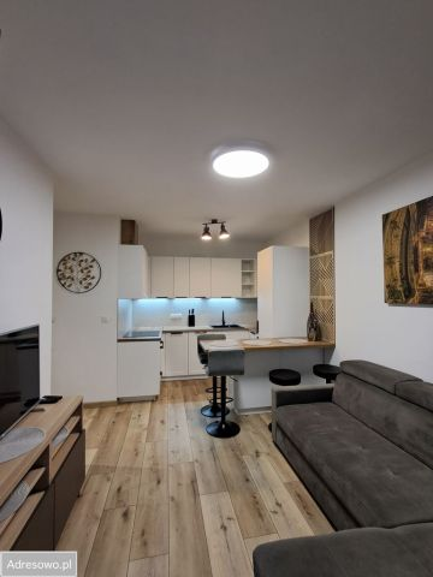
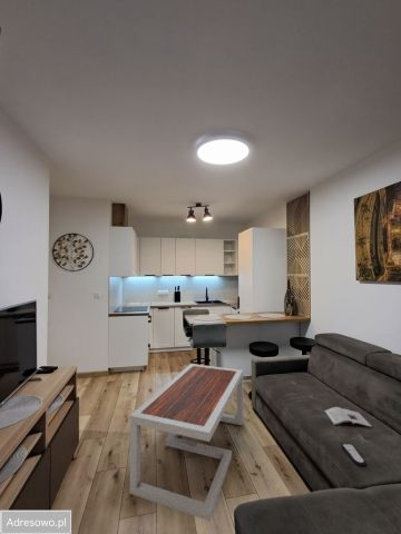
+ coffee table [128,363,245,522]
+ remote control [341,443,366,467]
+ magazine [324,406,373,428]
